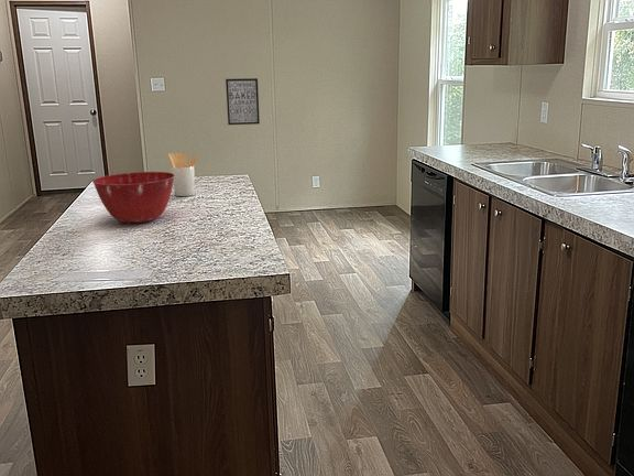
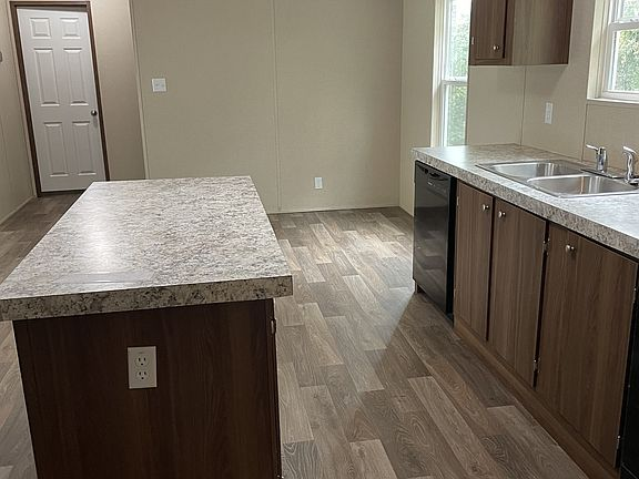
- utensil holder [167,151,198,197]
- wall art [225,77,261,126]
- mixing bowl [91,171,175,224]
